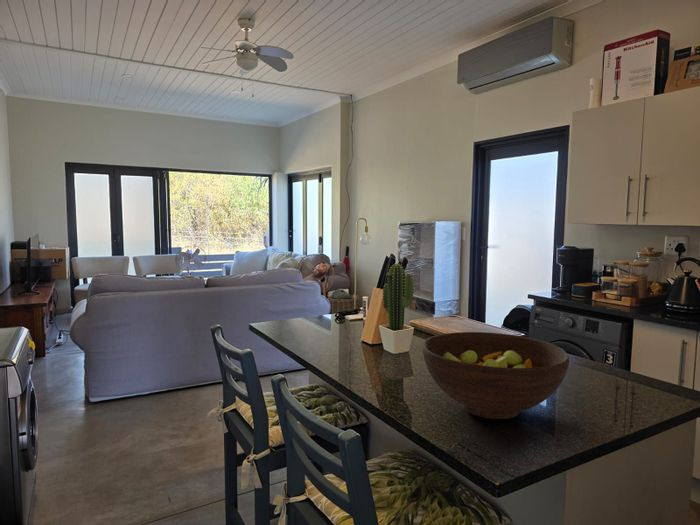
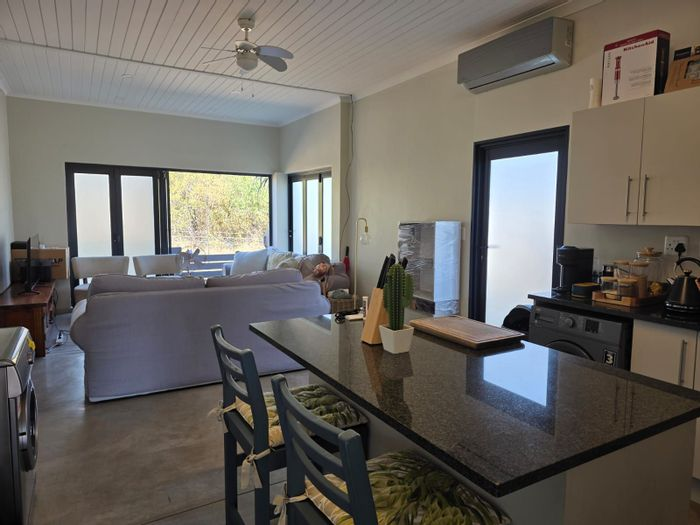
- fruit bowl [422,331,570,420]
